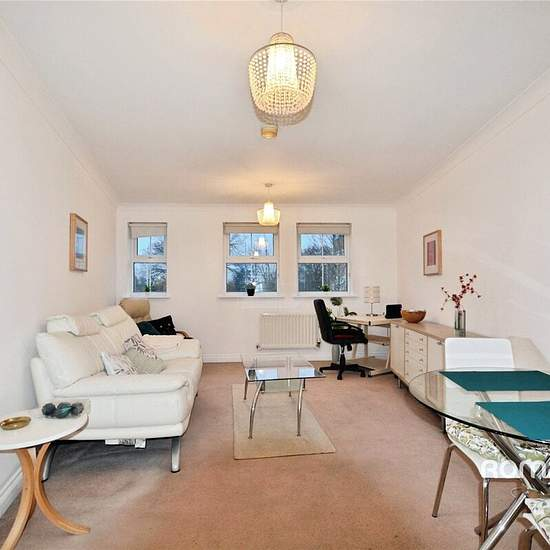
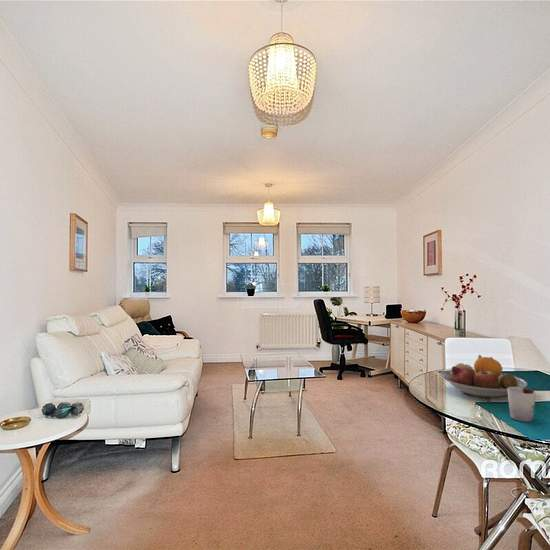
+ cup [507,387,537,423]
+ fruit bowl [439,354,528,398]
